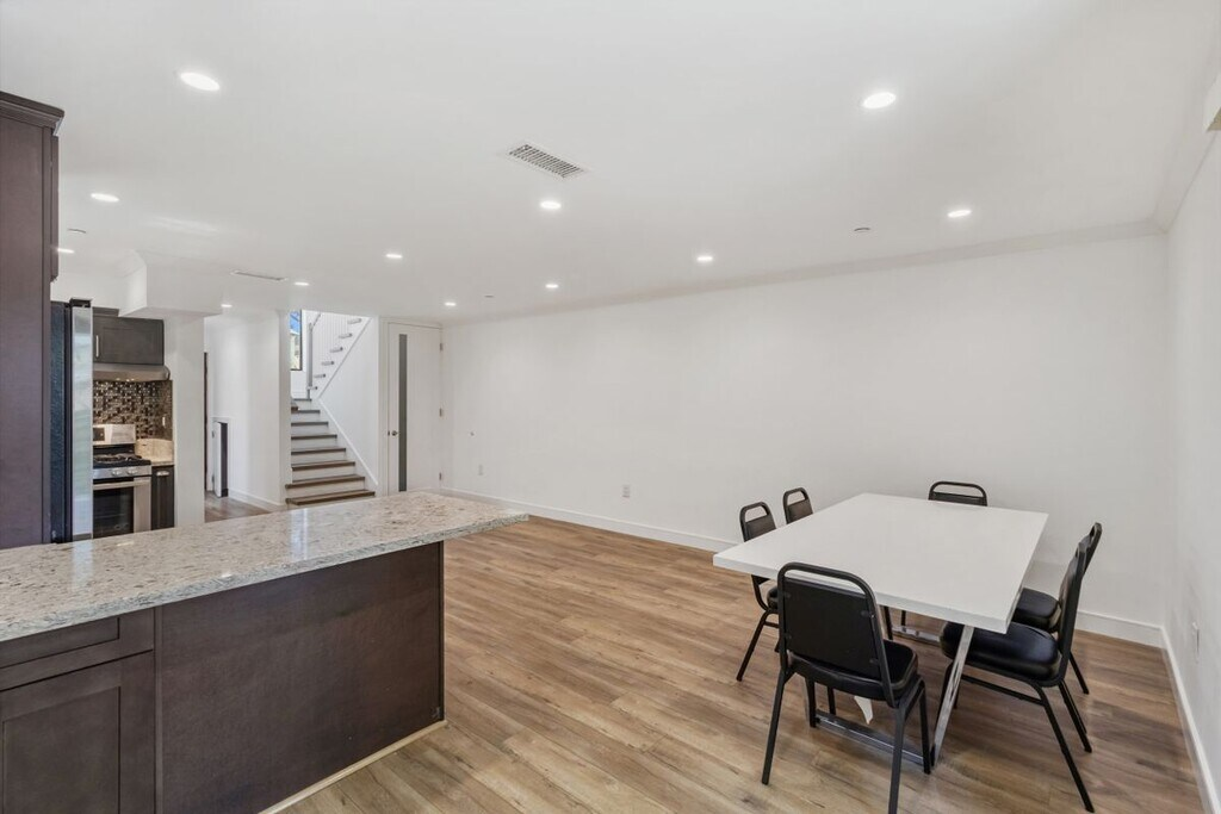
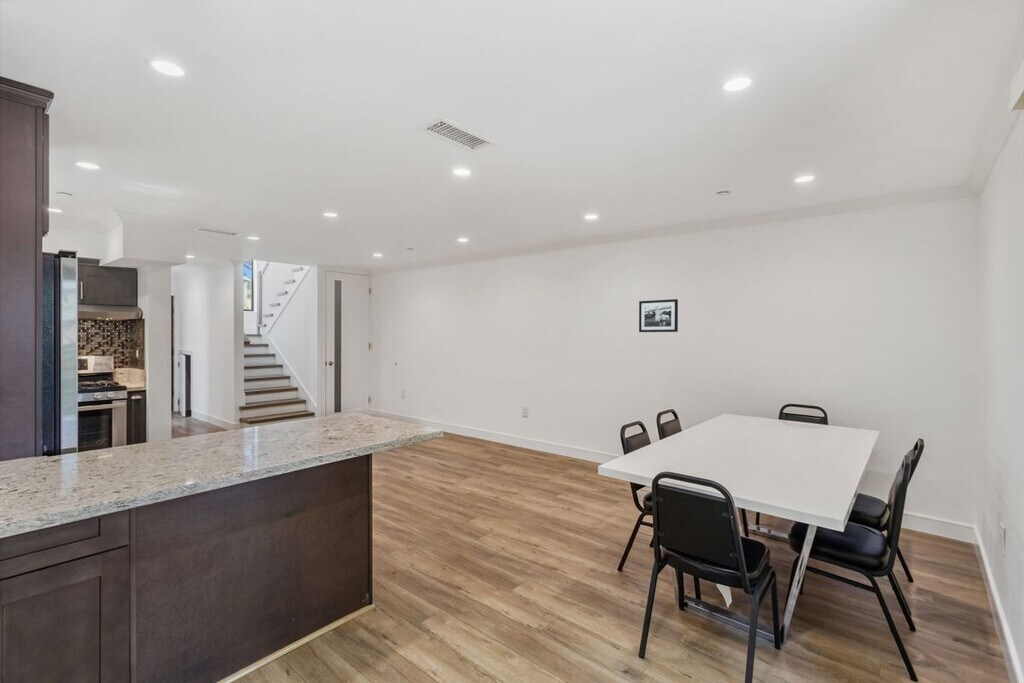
+ picture frame [638,298,679,333]
